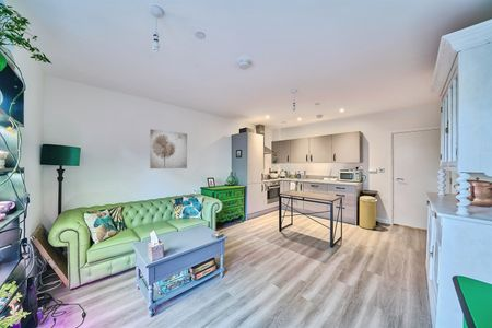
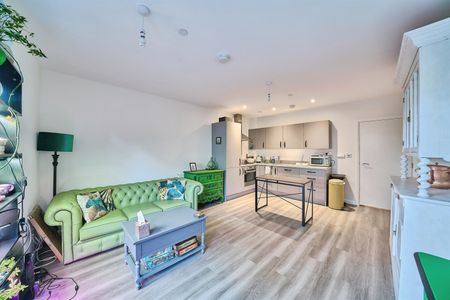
- wall art [149,128,188,169]
